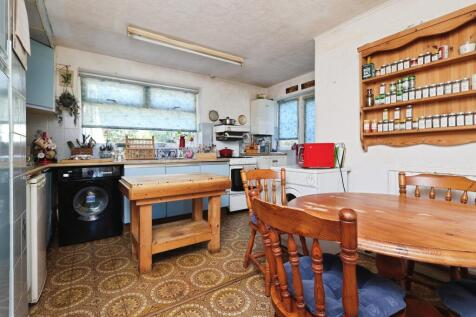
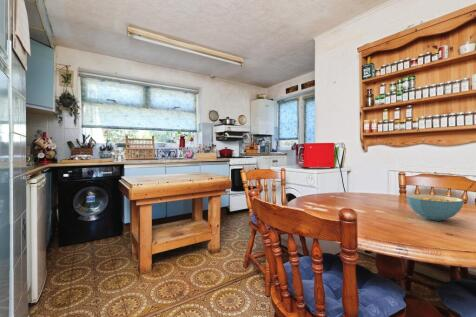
+ cereal bowl [405,193,464,222]
